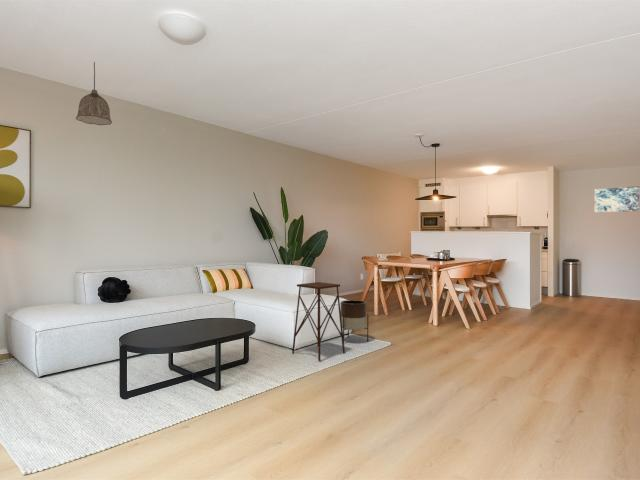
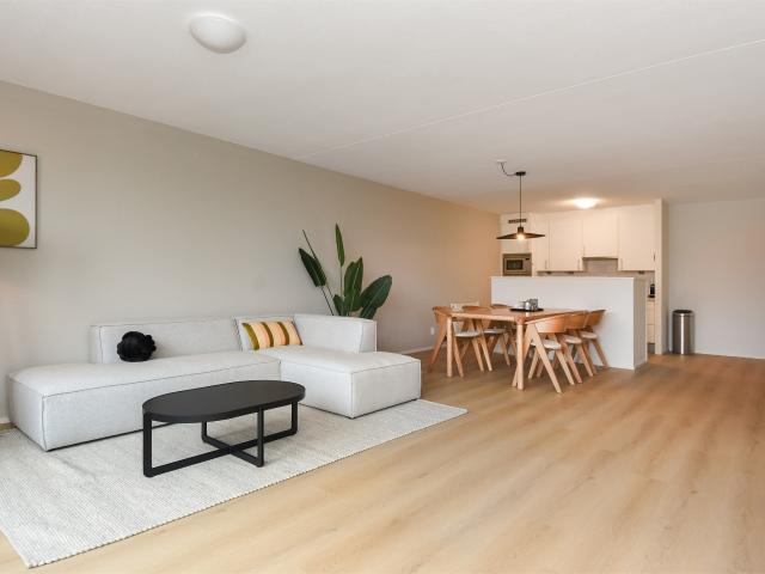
- wall art [594,185,640,213]
- planter [340,299,369,343]
- side table [291,281,346,362]
- pendant lamp [75,61,113,126]
